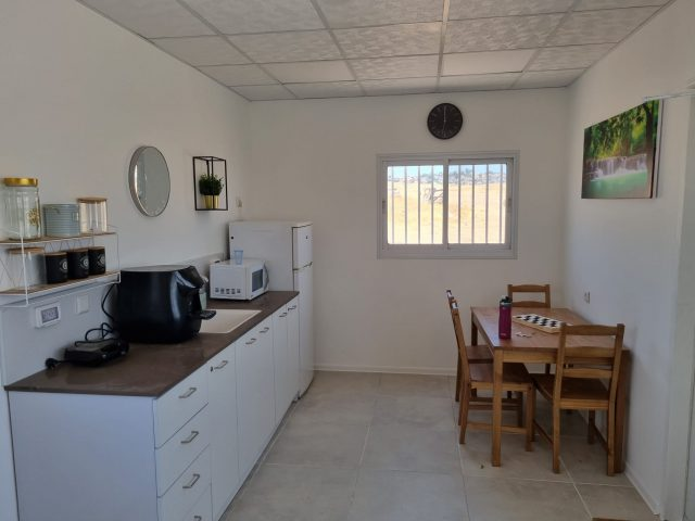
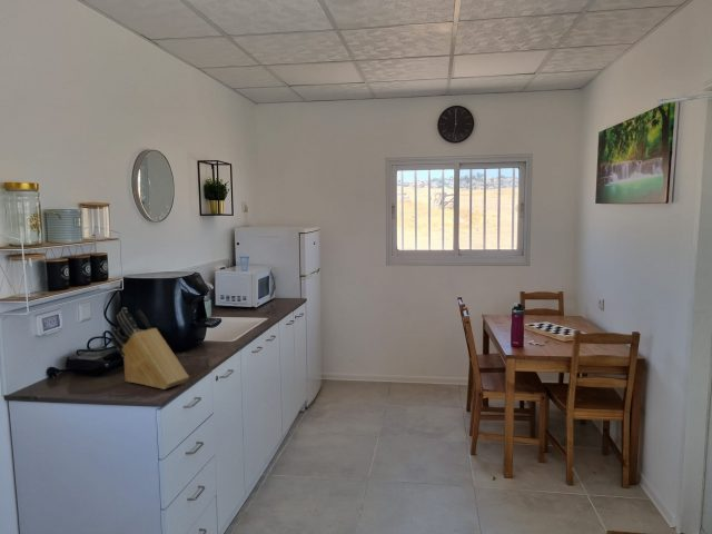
+ knife block [109,307,190,390]
